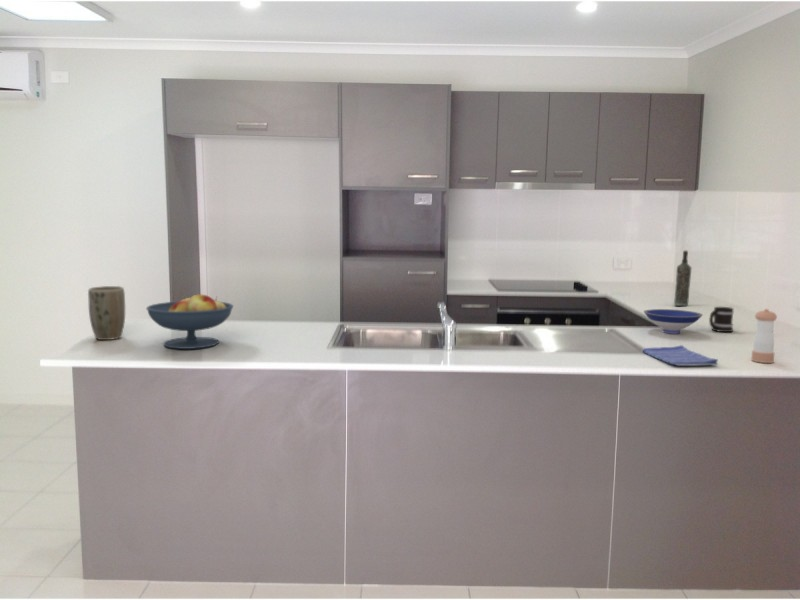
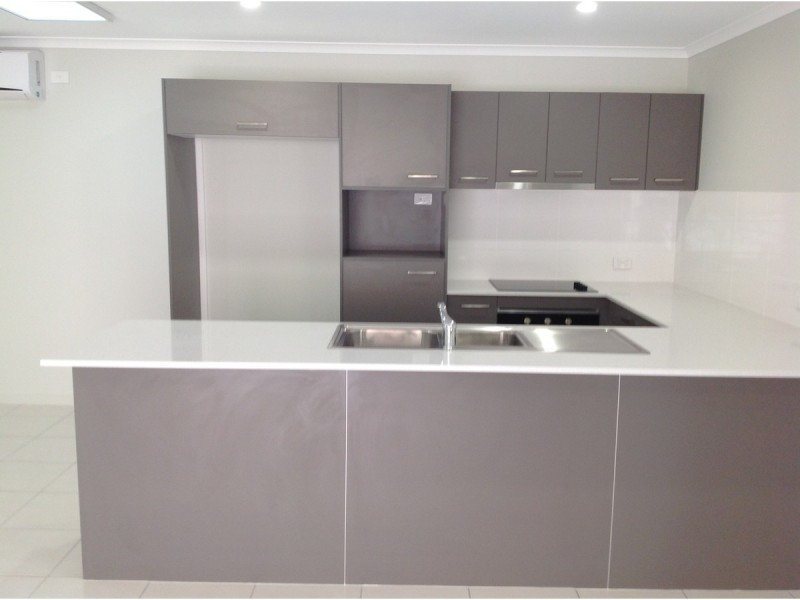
- pepper shaker [750,308,778,364]
- bowl [643,308,704,335]
- fruit bowl [145,293,234,350]
- dish towel [642,344,719,367]
- mug [708,306,735,333]
- plant pot [87,285,126,341]
- bottle [673,249,693,307]
